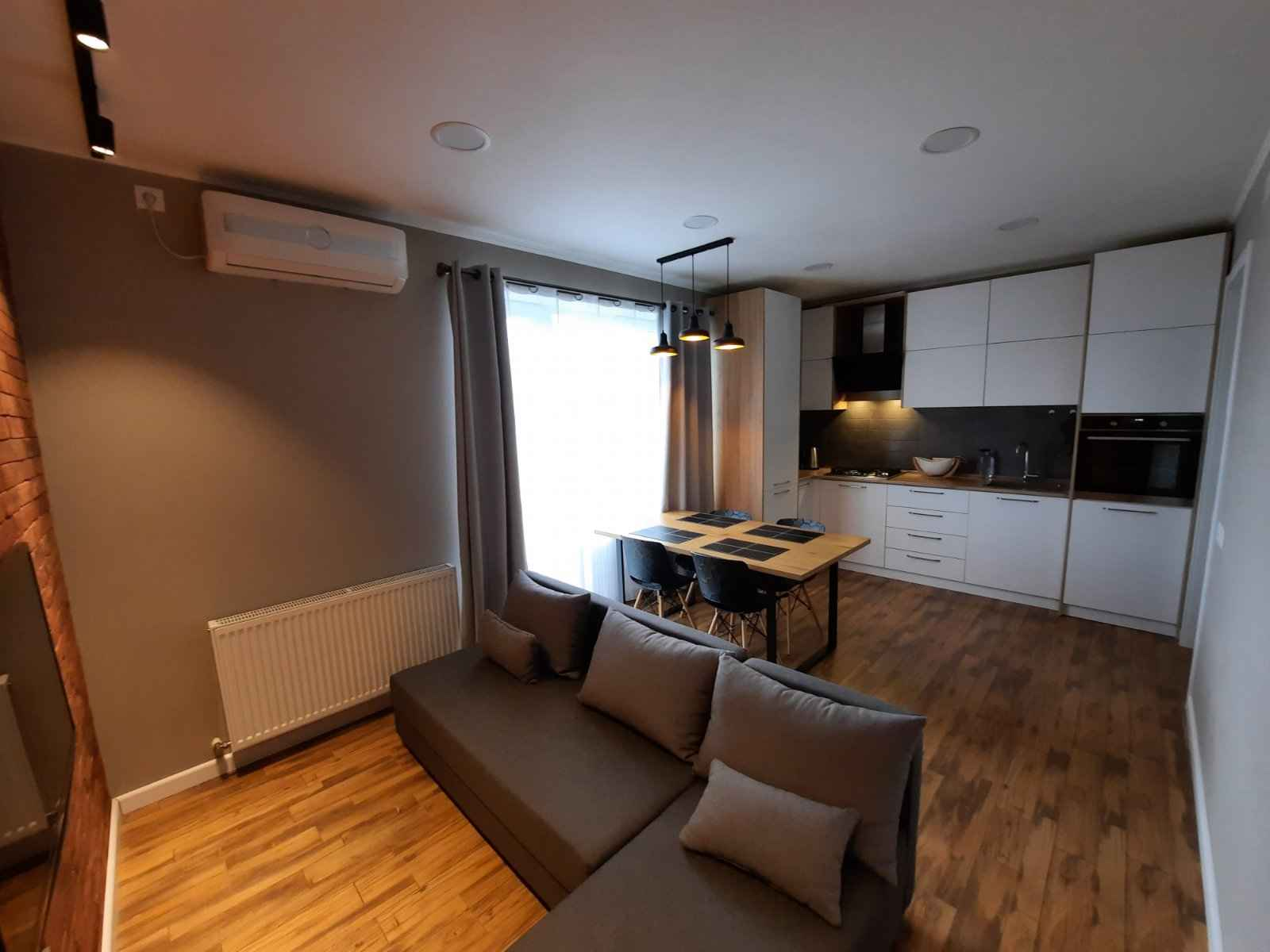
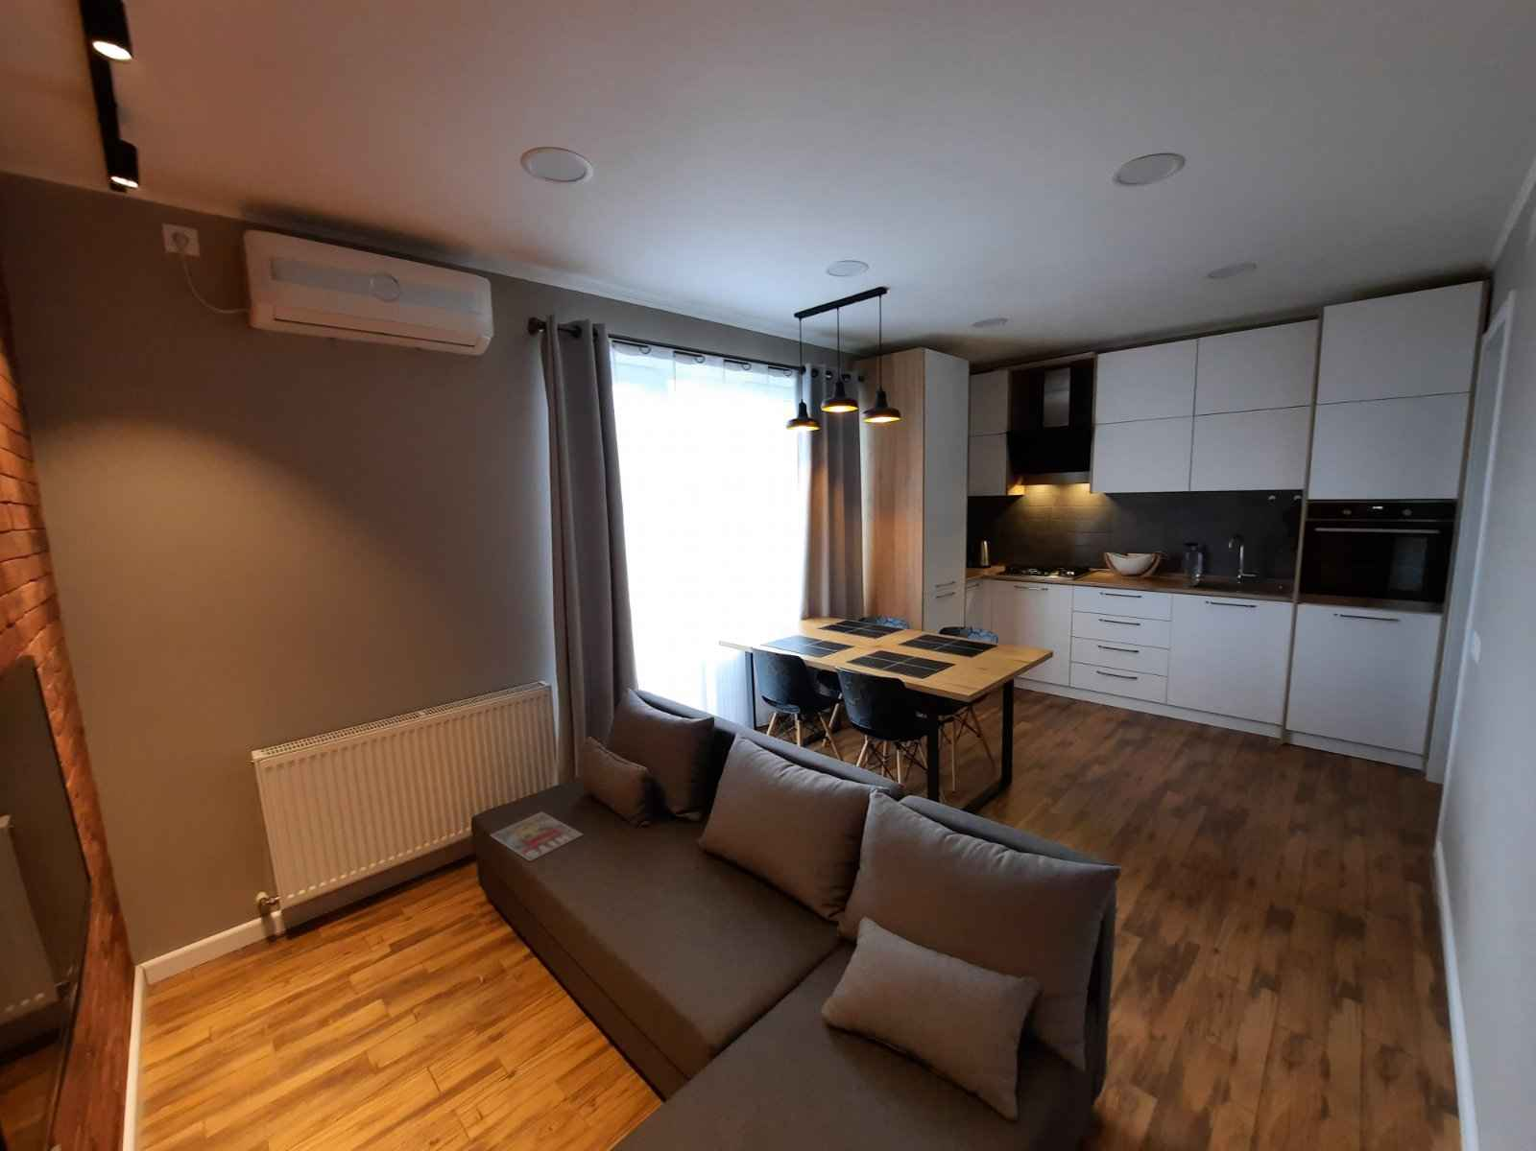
+ magazine [489,810,584,862]
